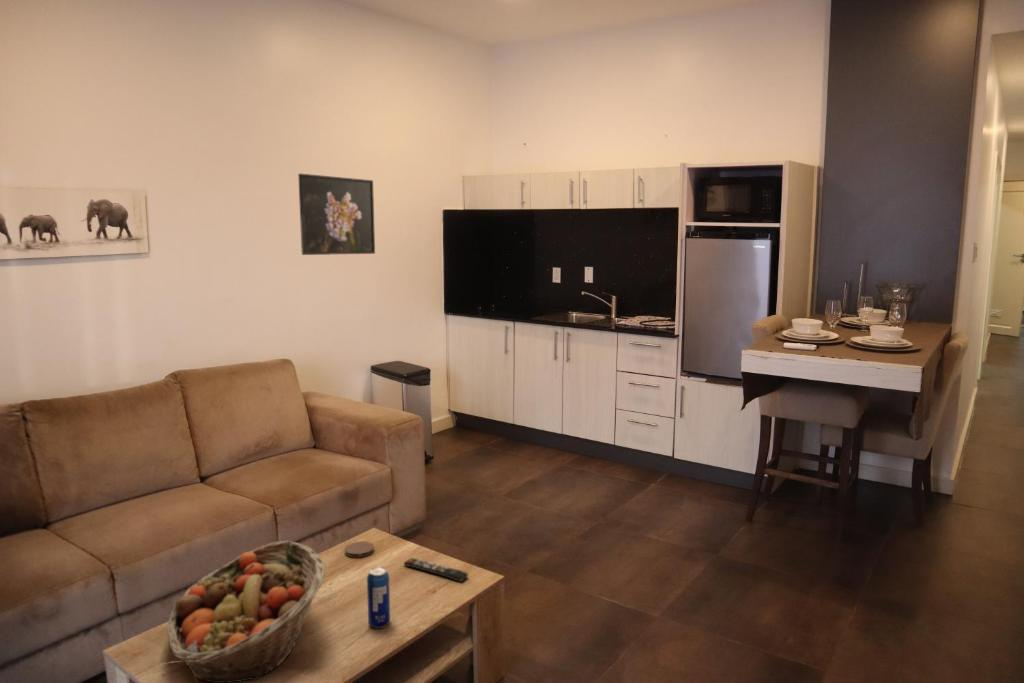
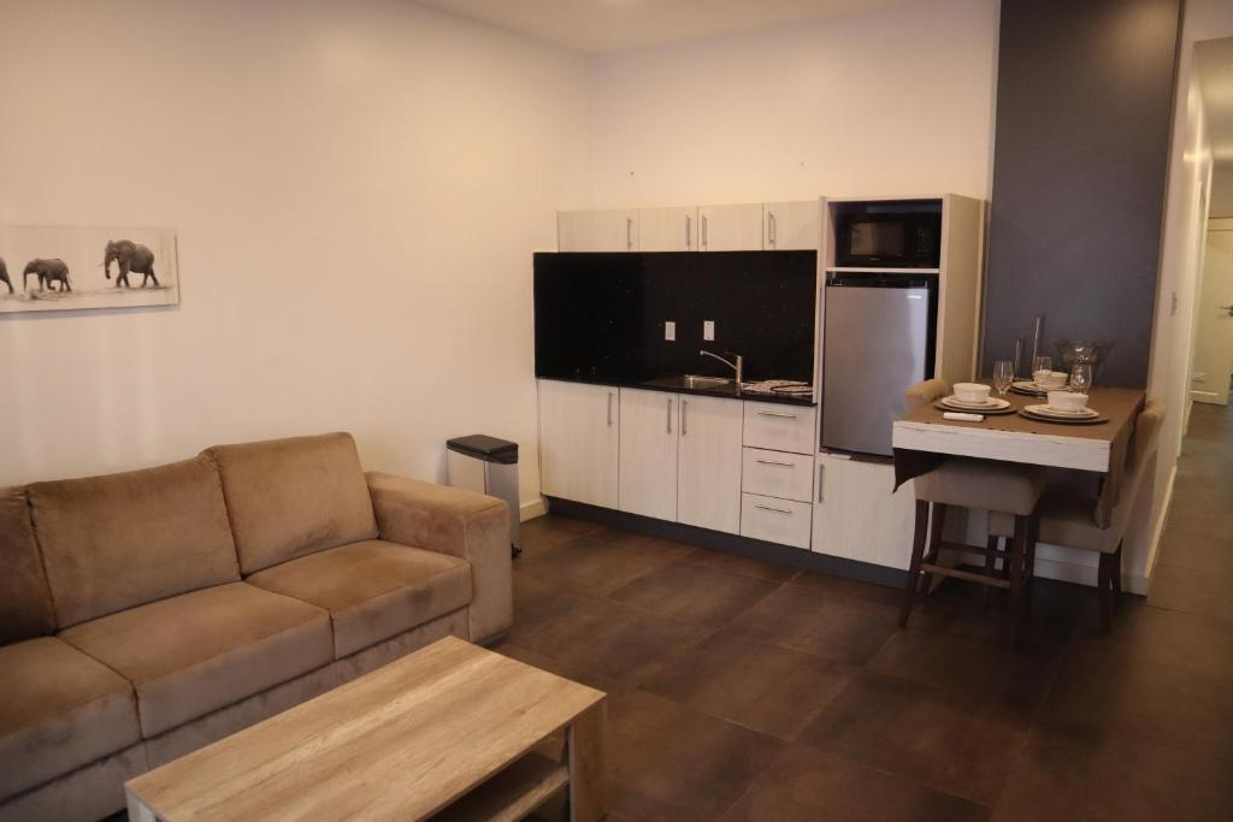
- fruit basket [166,539,326,683]
- remote control [403,557,469,583]
- beverage can [366,566,391,629]
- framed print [297,173,376,256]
- coaster [344,541,375,559]
